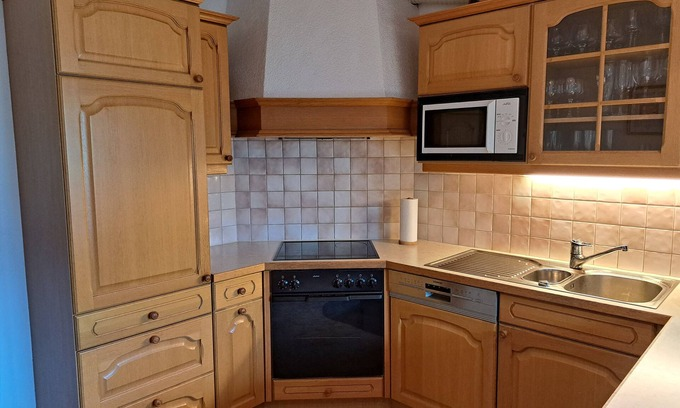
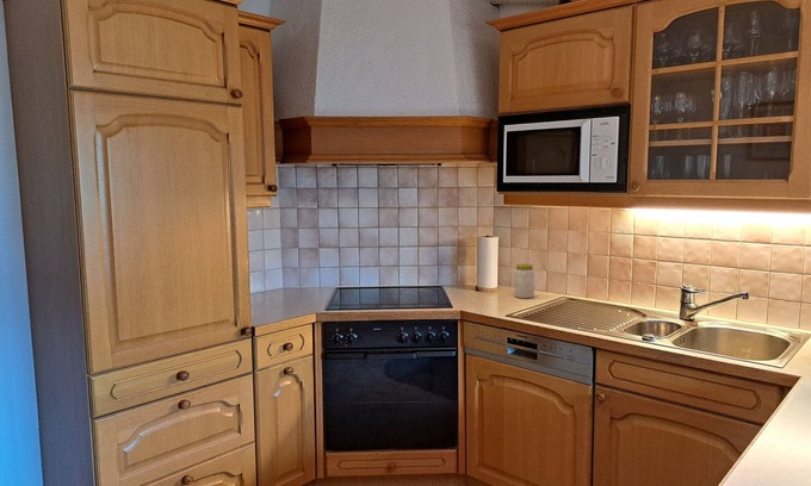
+ jar [514,263,535,299]
